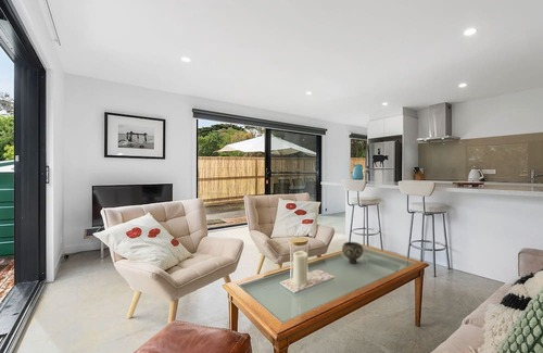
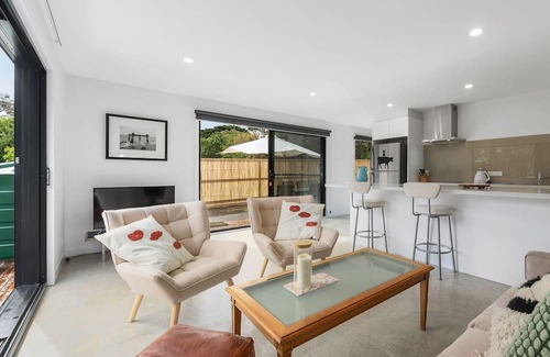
- bowl [341,241,364,264]
